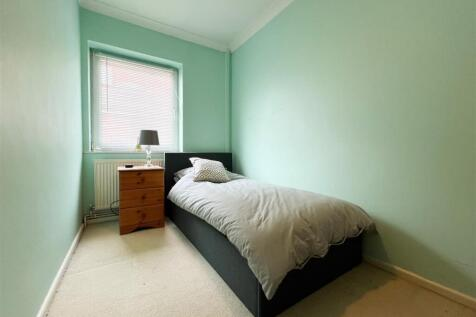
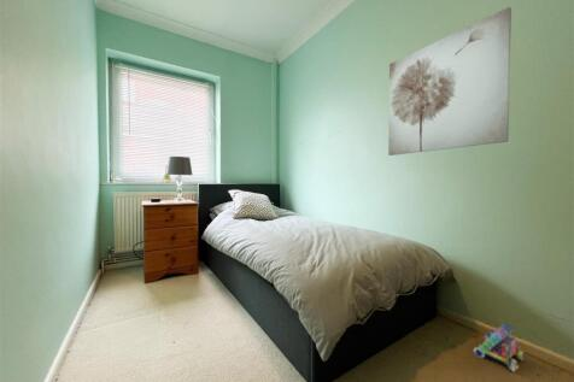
+ toy cannon [473,323,527,372]
+ wall art [387,6,512,157]
